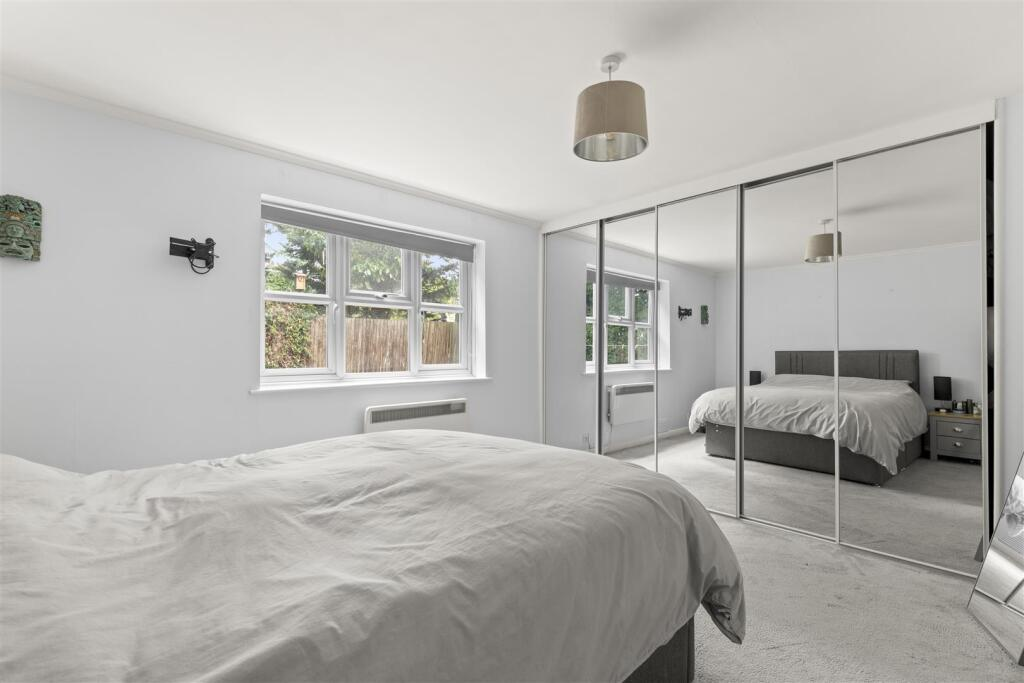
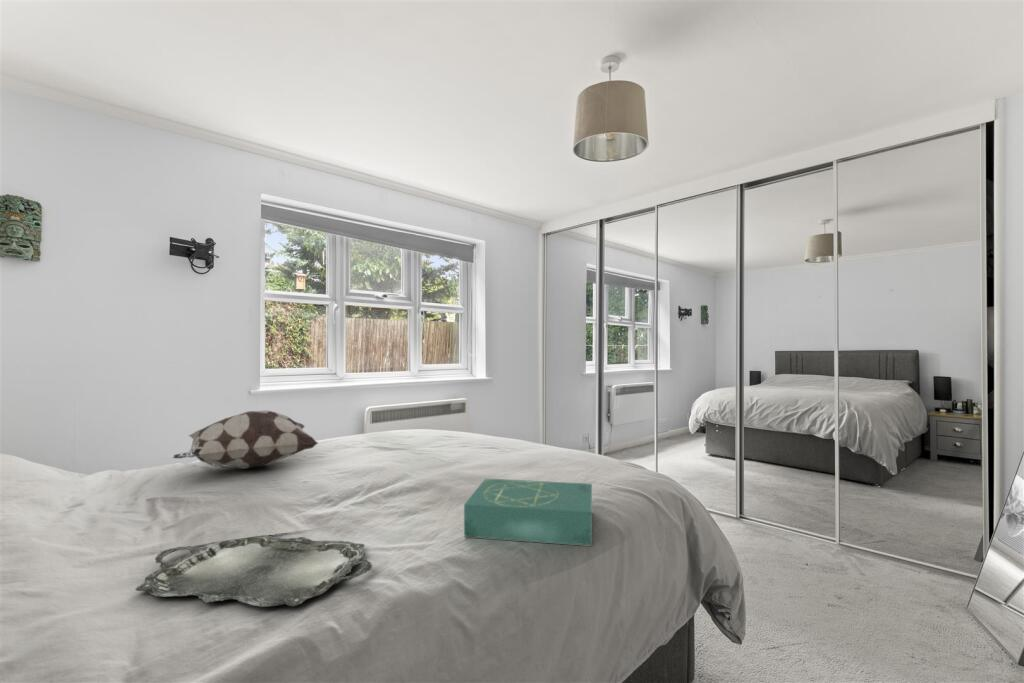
+ serving tray [135,534,373,608]
+ decorative pillow [172,409,319,470]
+ book [463,477,593,547]
